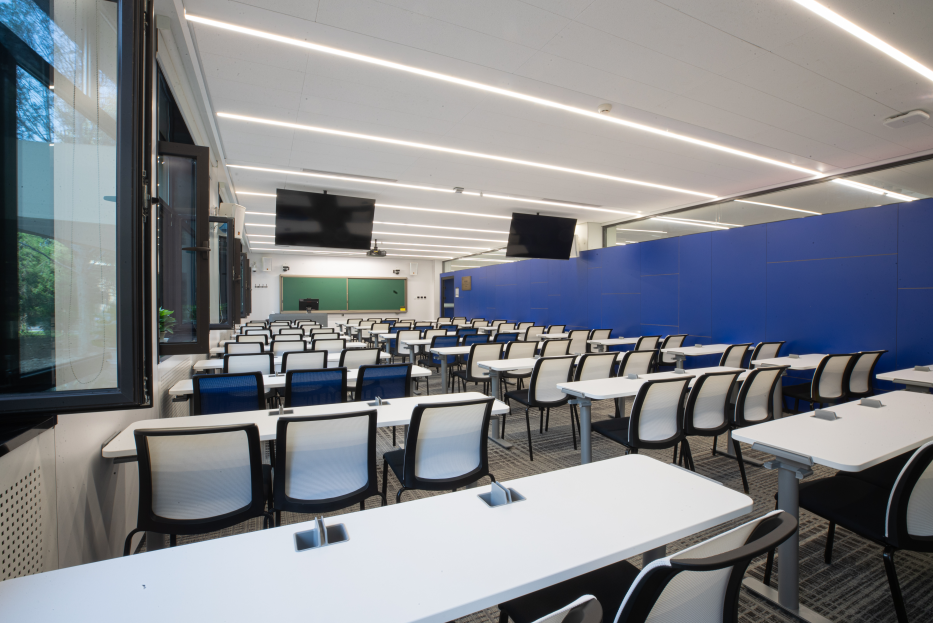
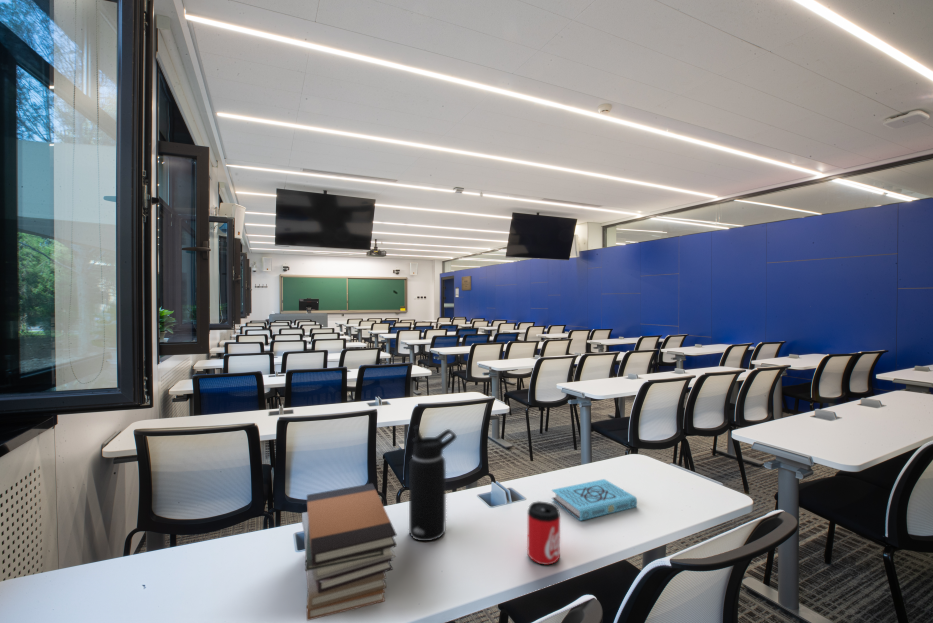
+ water bottle [408,425,458,542]
+ book [551,478,638,522]
+ can [526,500,561,566]
+ book stack [301,482,398,622]
